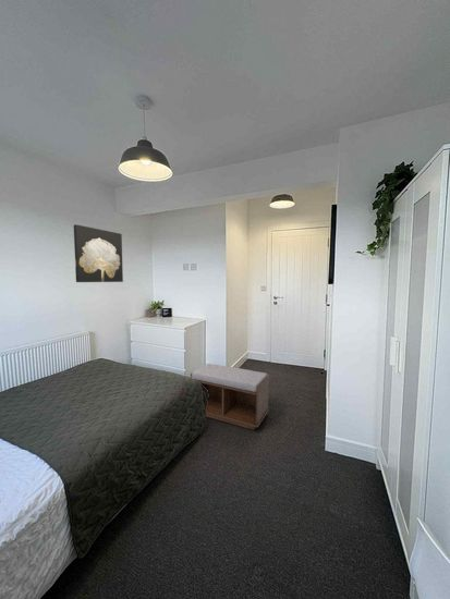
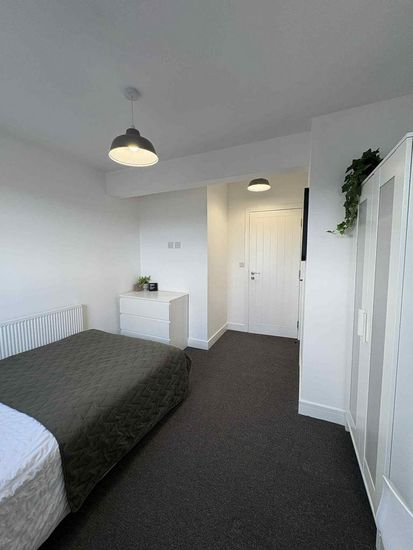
- wall art [73,223,124,283]
- bench [190,363,270,430]
